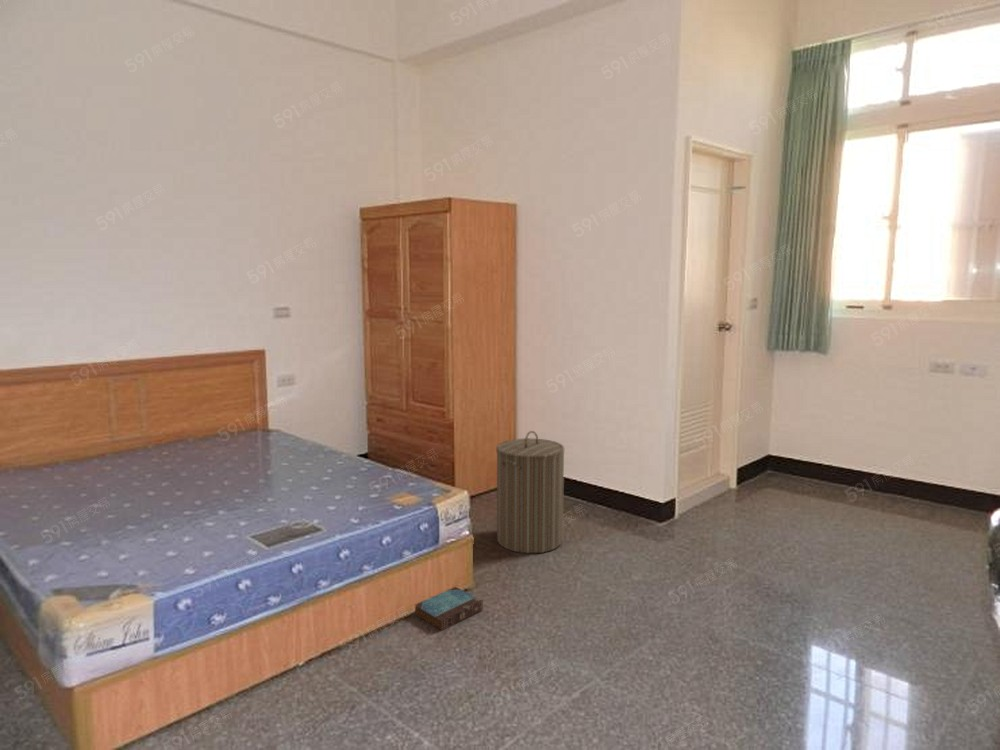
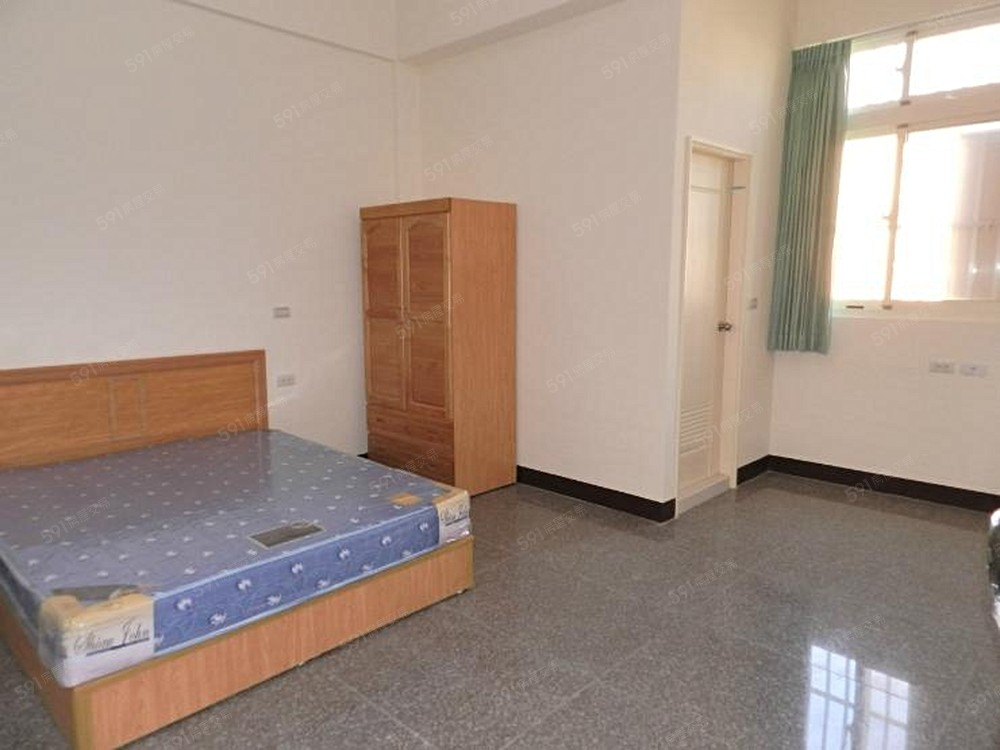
- book [414,586,484,632]
- laundry hamper [495,430,565,554]
